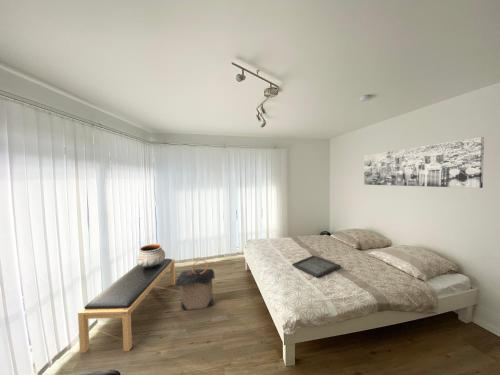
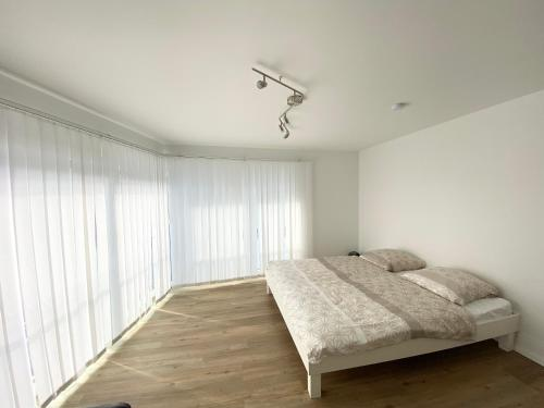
- bench [77,258,176,354]
- laundry hamper [175,259,216,311]
- ceramic pot [135,243,166,267]
- wall art [363,136,485,189]
- serving tray [291,254,342,278]
